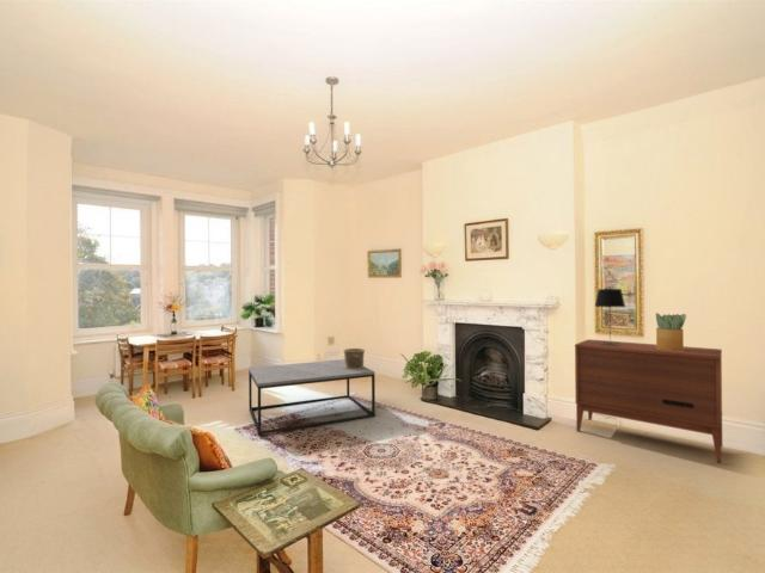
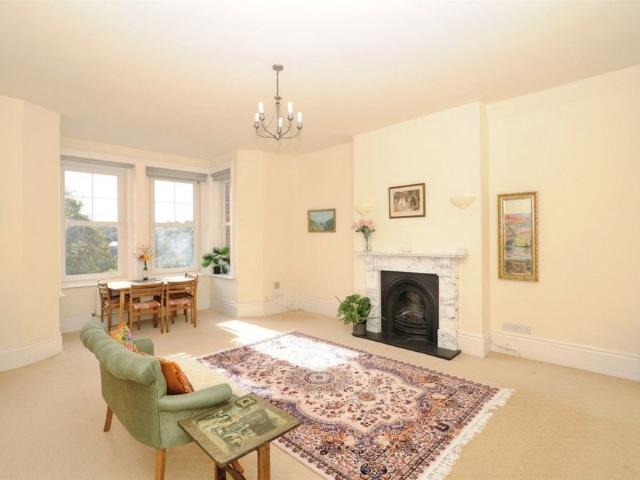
- coffee table [247,358,377,436]
- potted plant [654,312,687,351]
- ceramic pot [342,347,366,369]
- table lamp [594,288,626,345]
- dresser [574,338,723,464]
